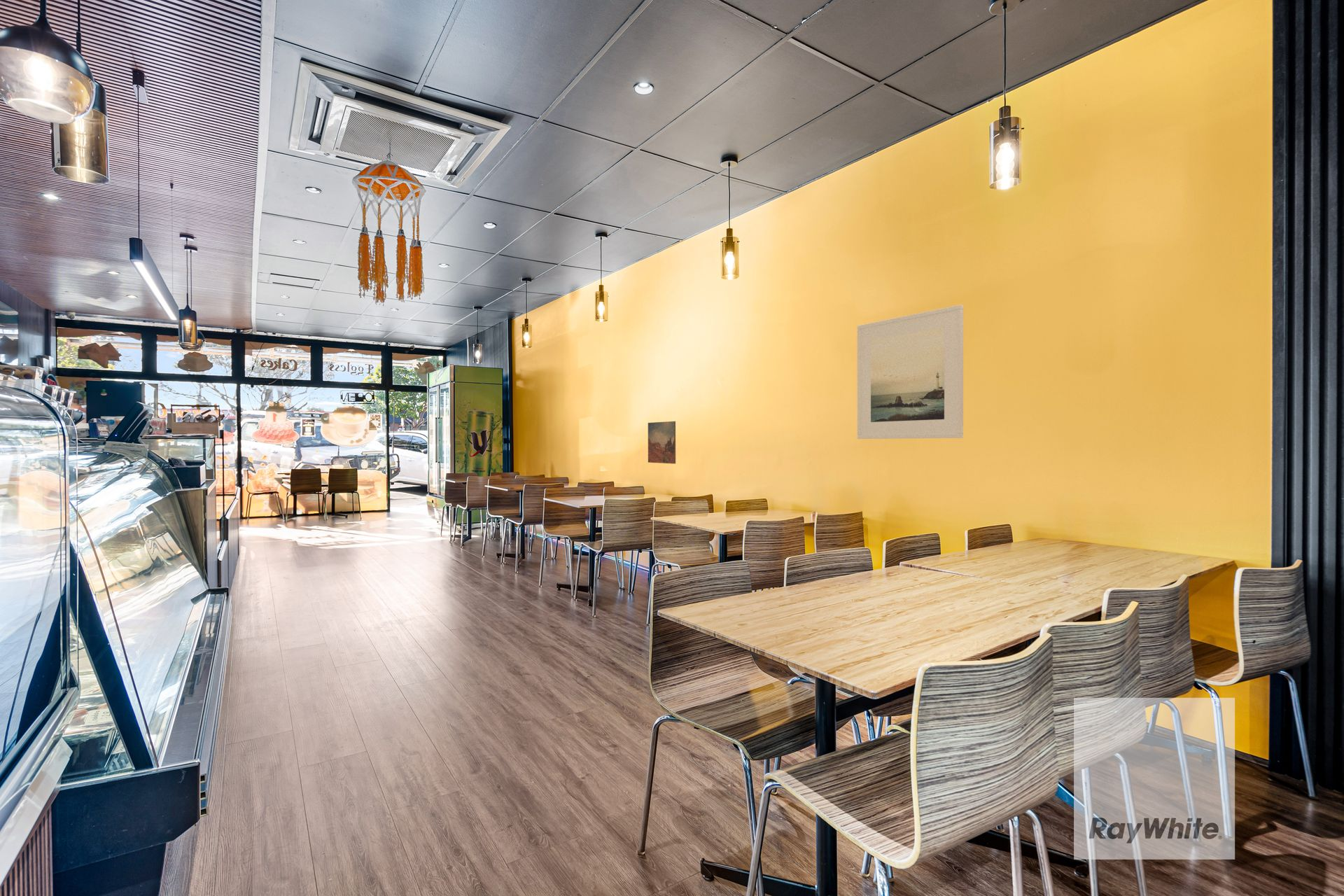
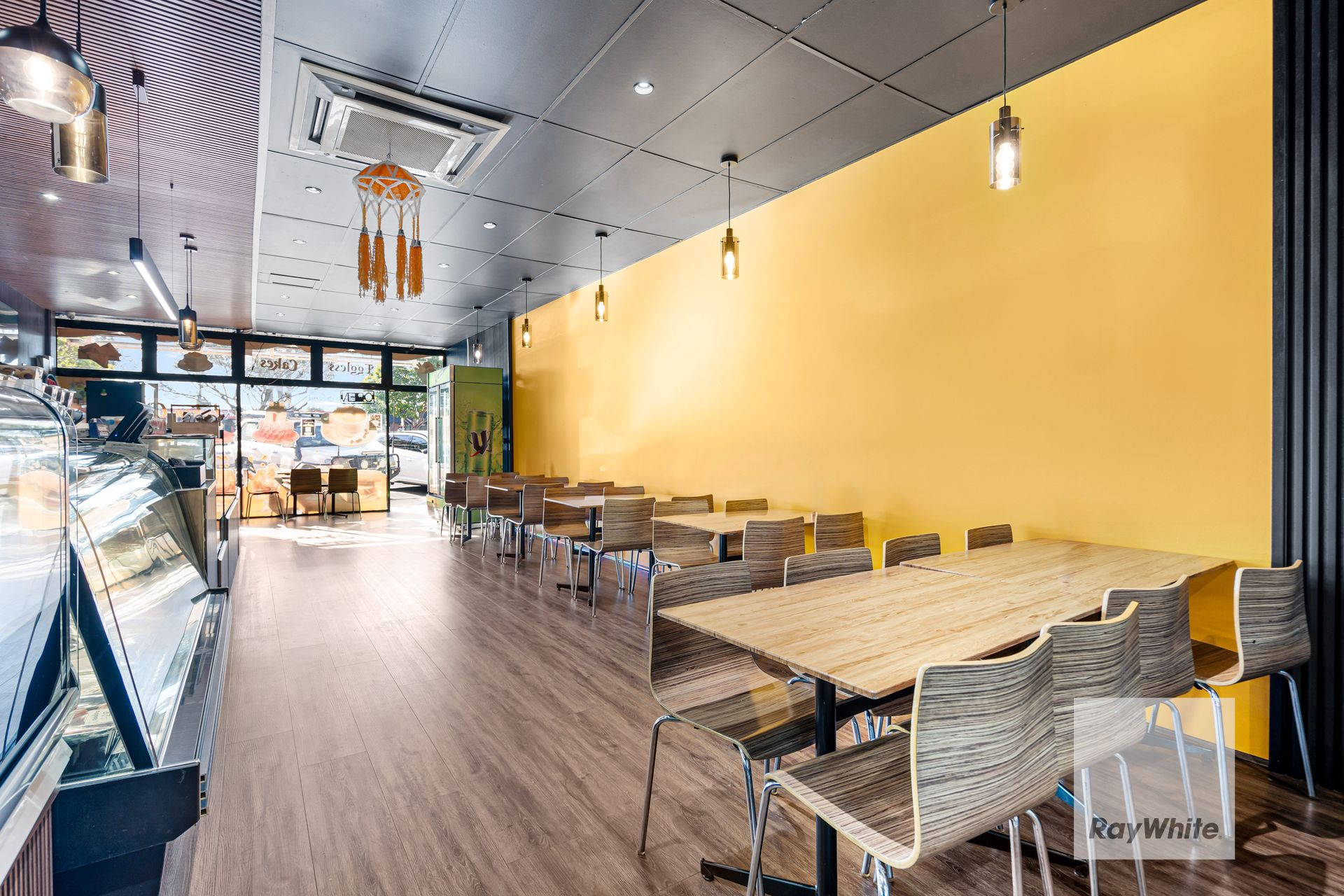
- wall art [647,421,676,464]
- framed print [857,304,964,440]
